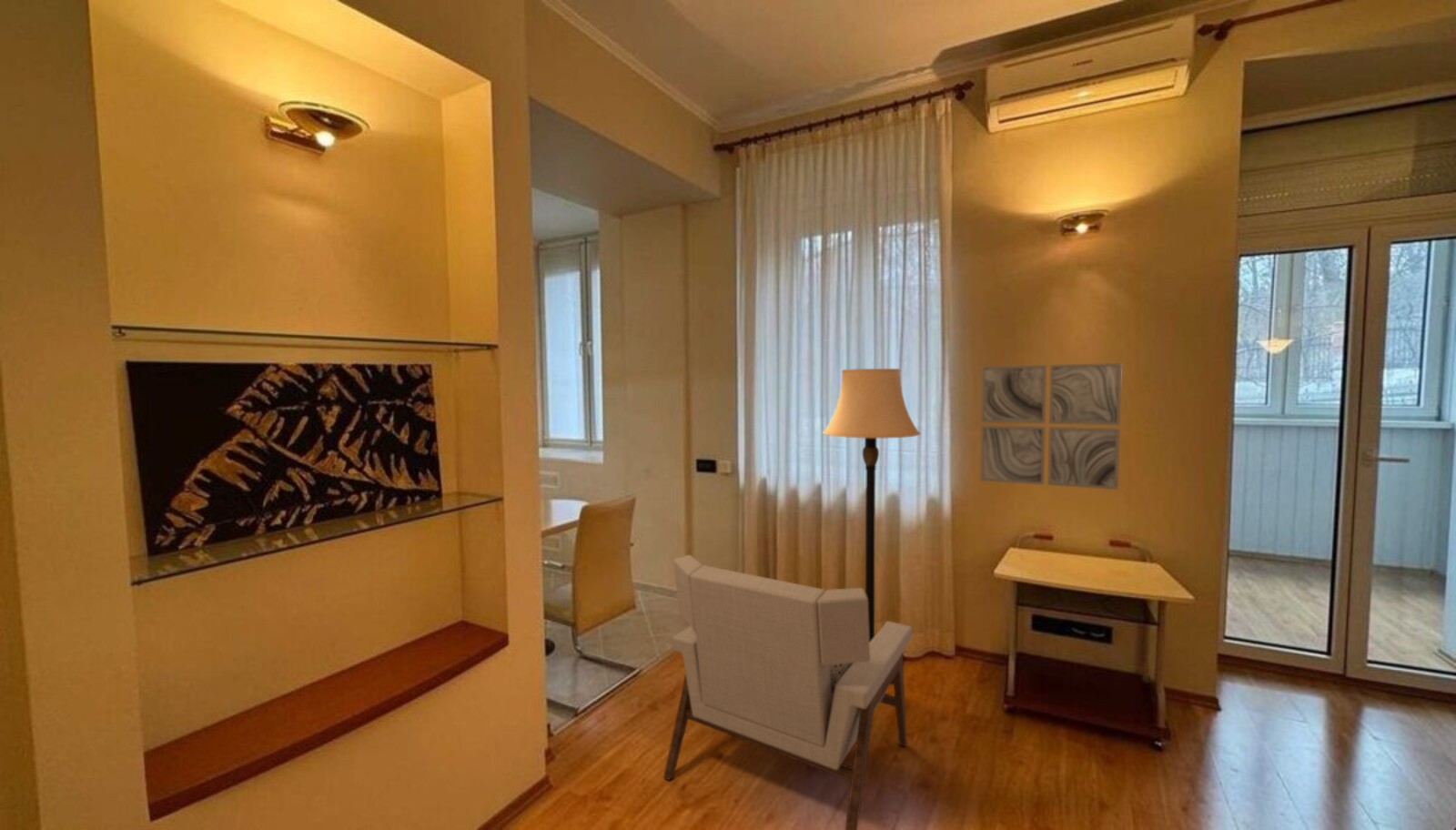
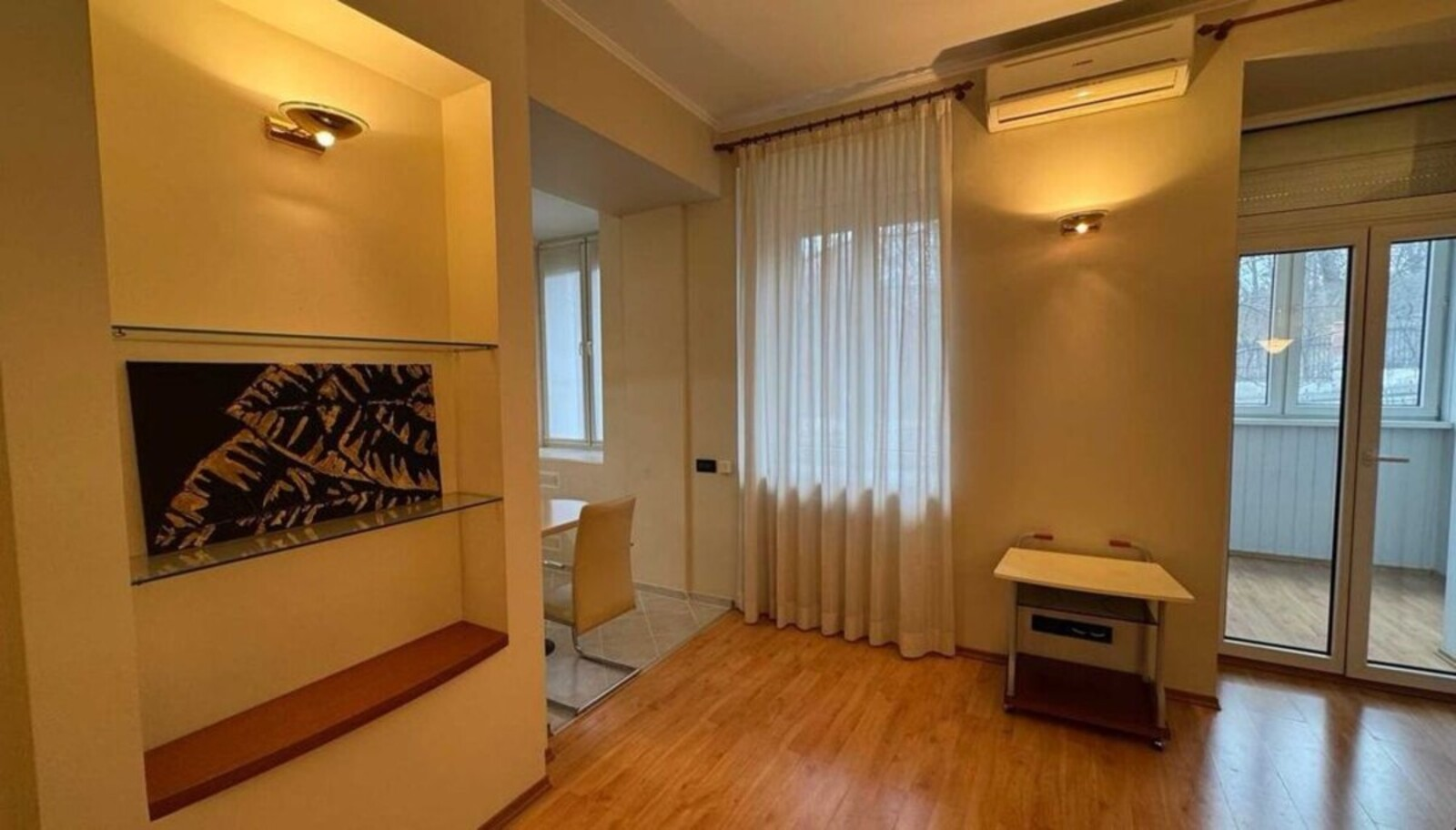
- wall art [979,362,1123,491]
- lamp [822,368,922,684]
- armchair [662,554,913,830]
